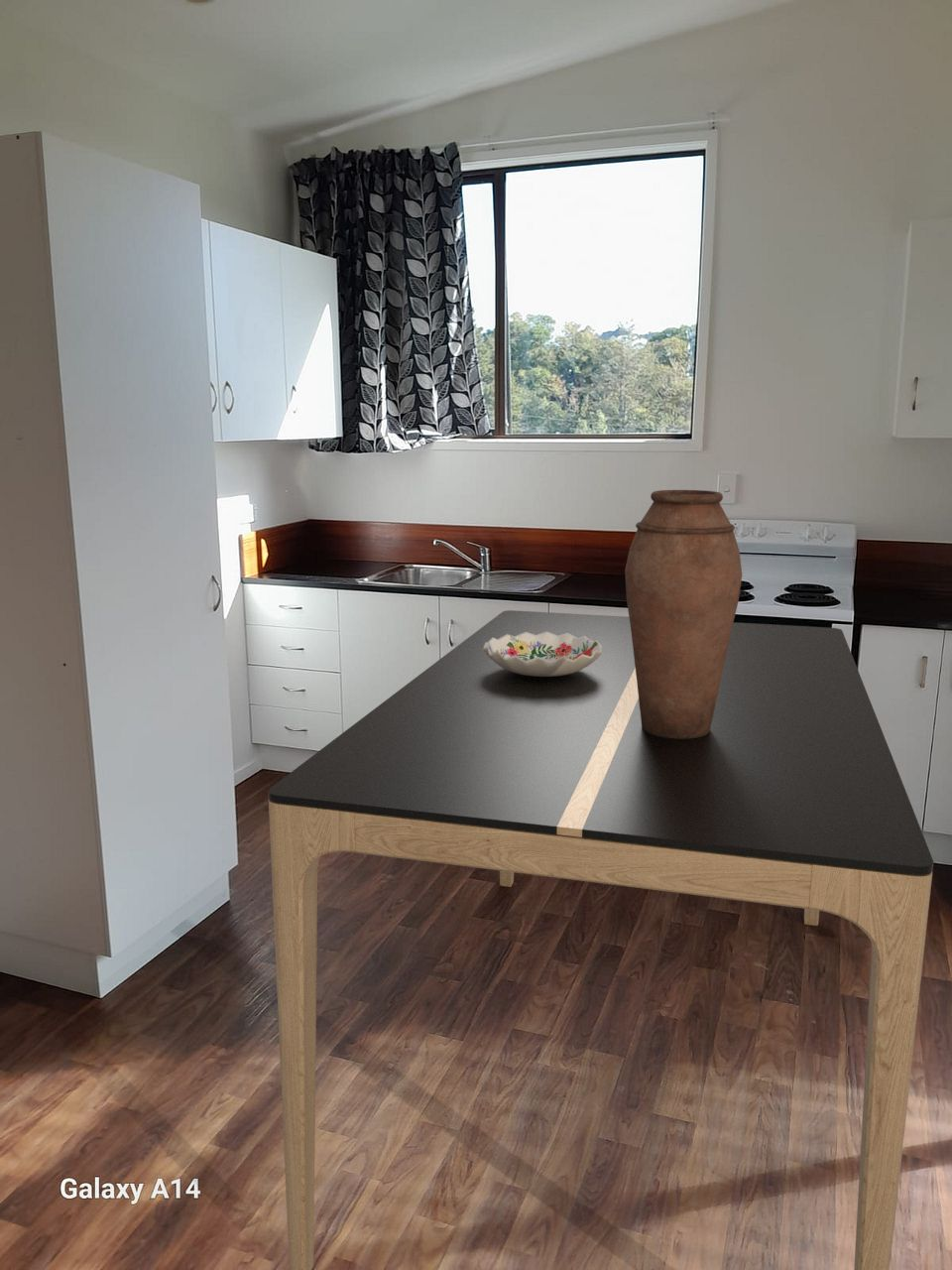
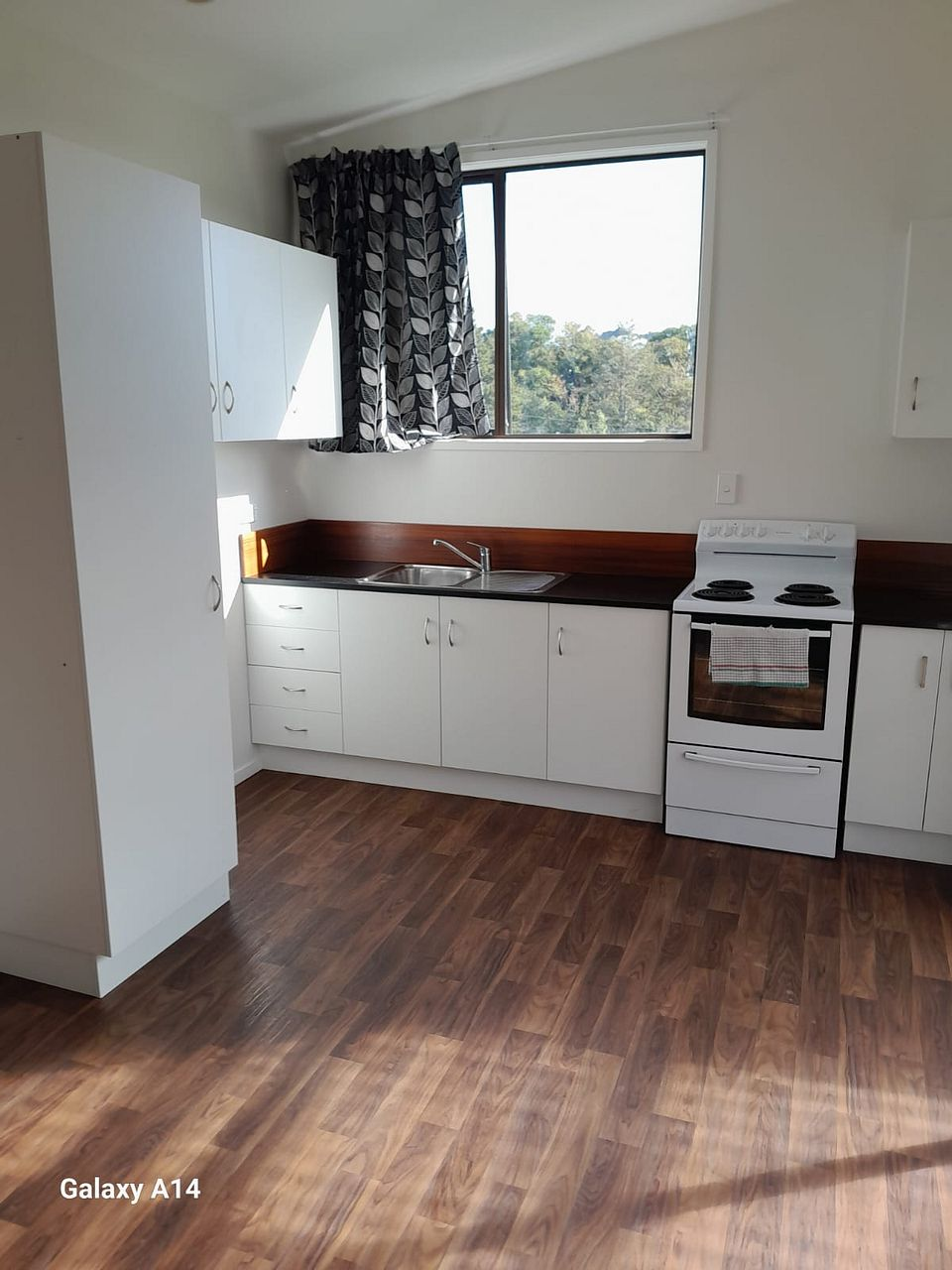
- decorative bowl [483,632,602,677]
- vase [624,489,743,739]
- dining table [267,609,934,1270]
